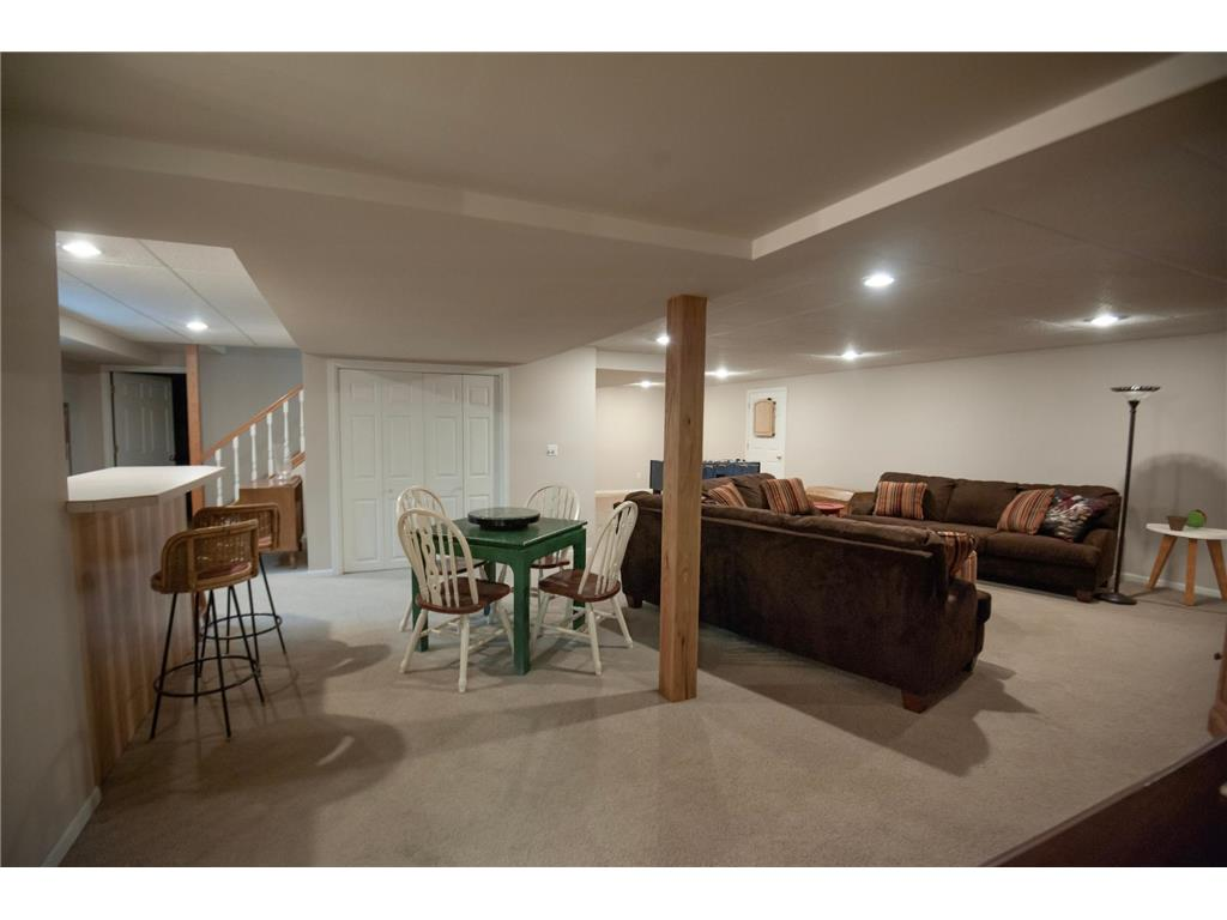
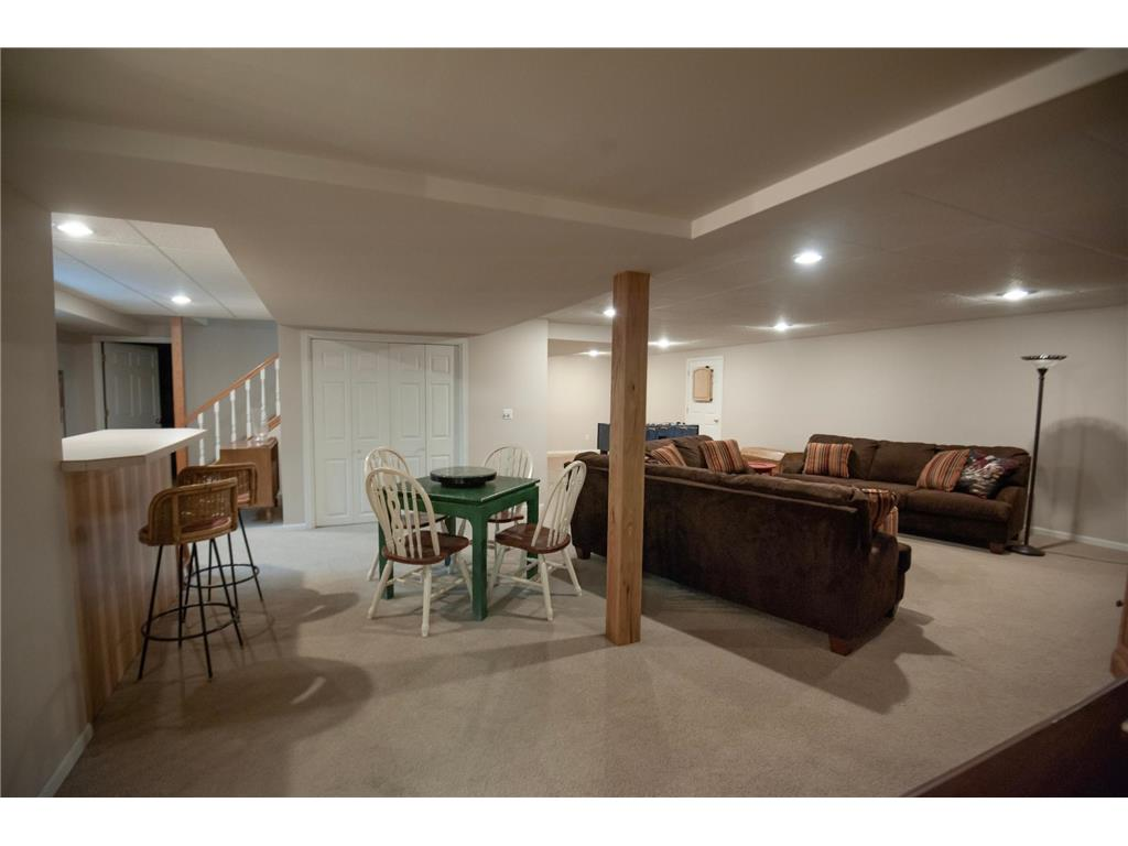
- side table [1146,522,1227,607]
- potted plant [1165,508,1208,531]
